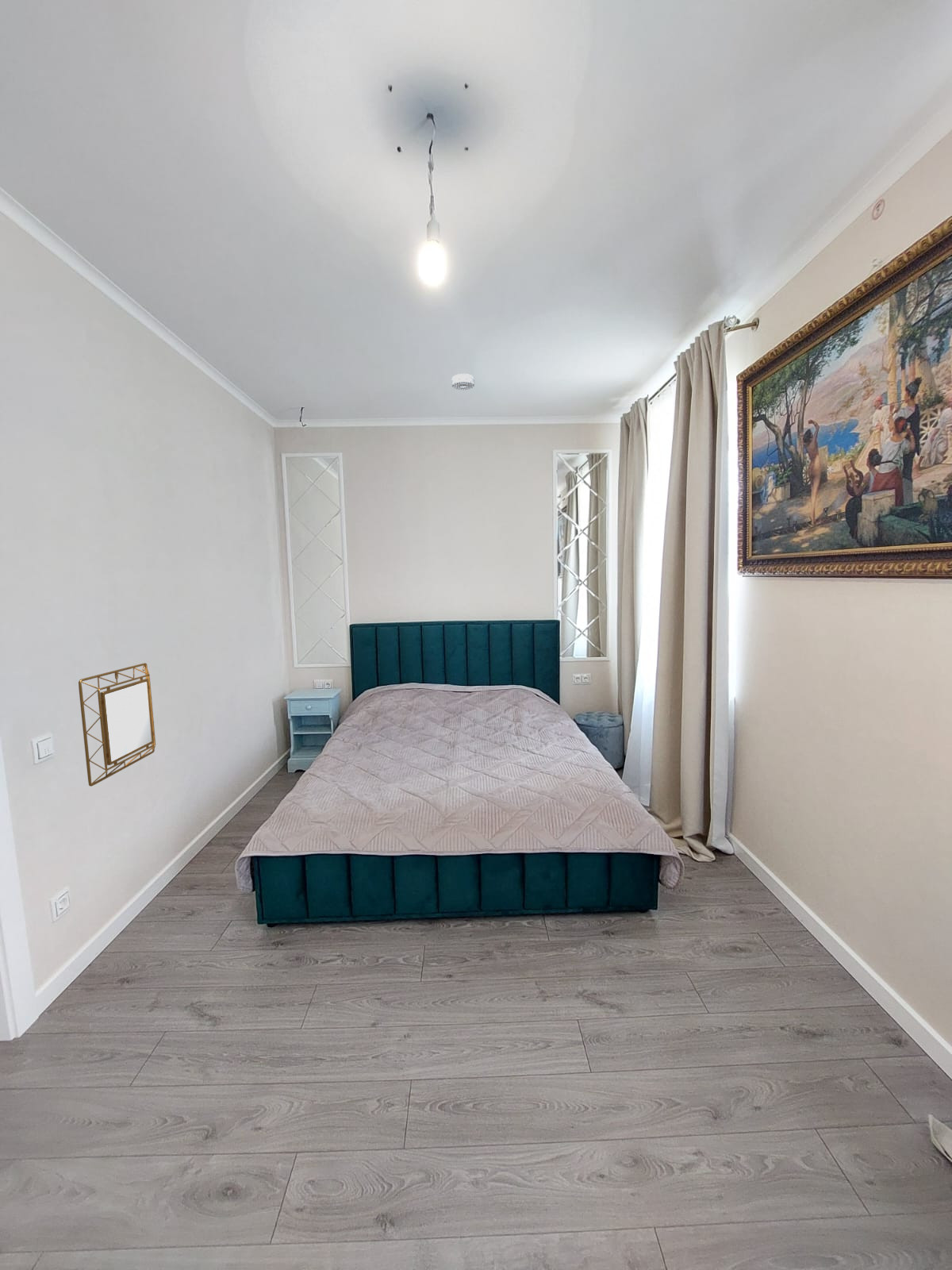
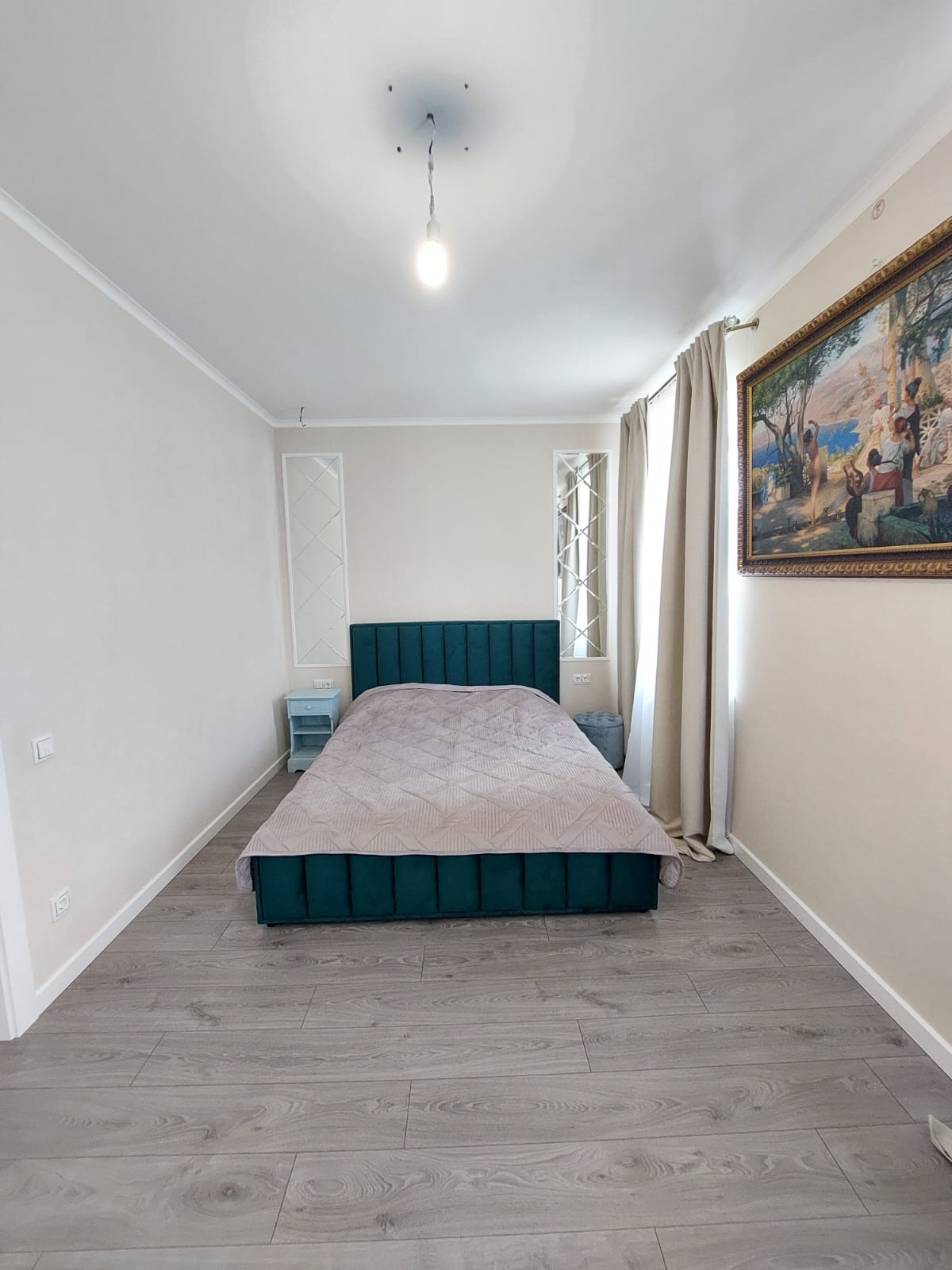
- home mirror [78,662,156,787]
- smoke detector [451,373,475,391]
